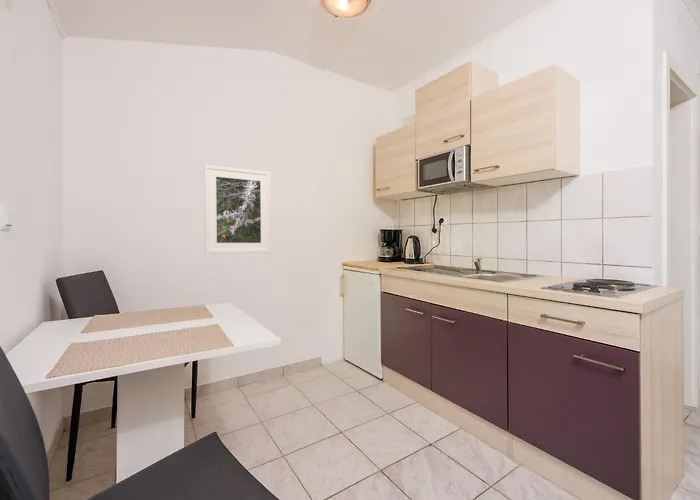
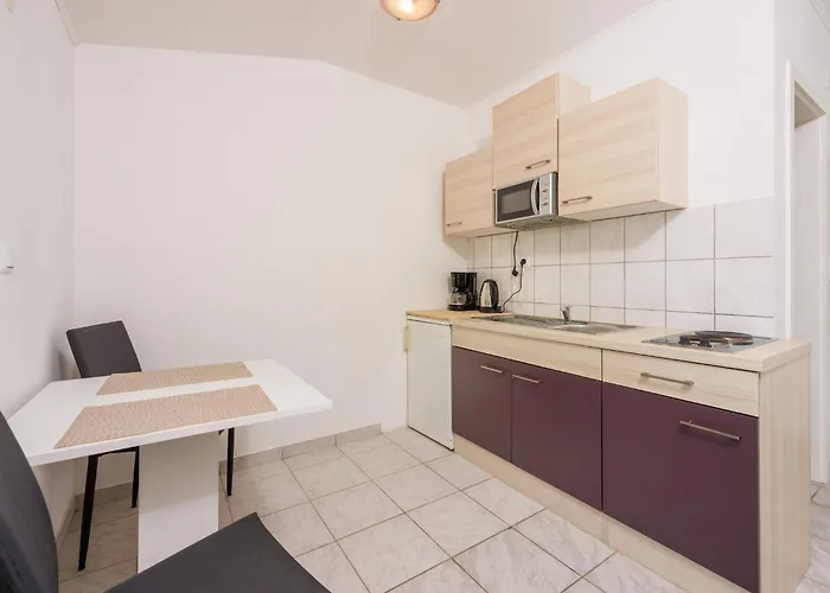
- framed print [203,164,272,255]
